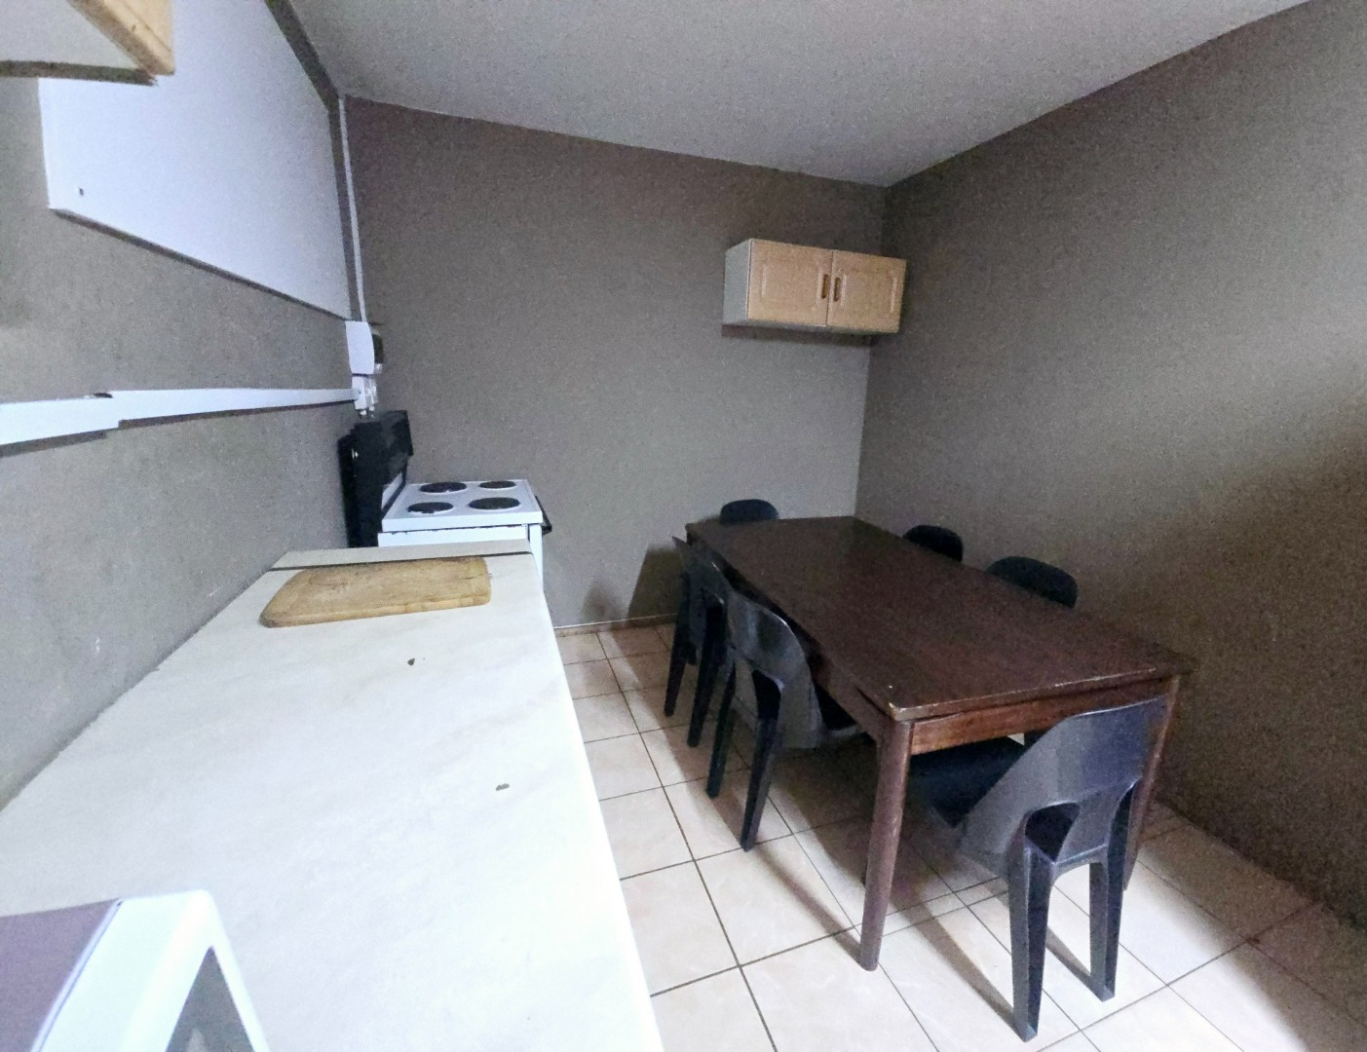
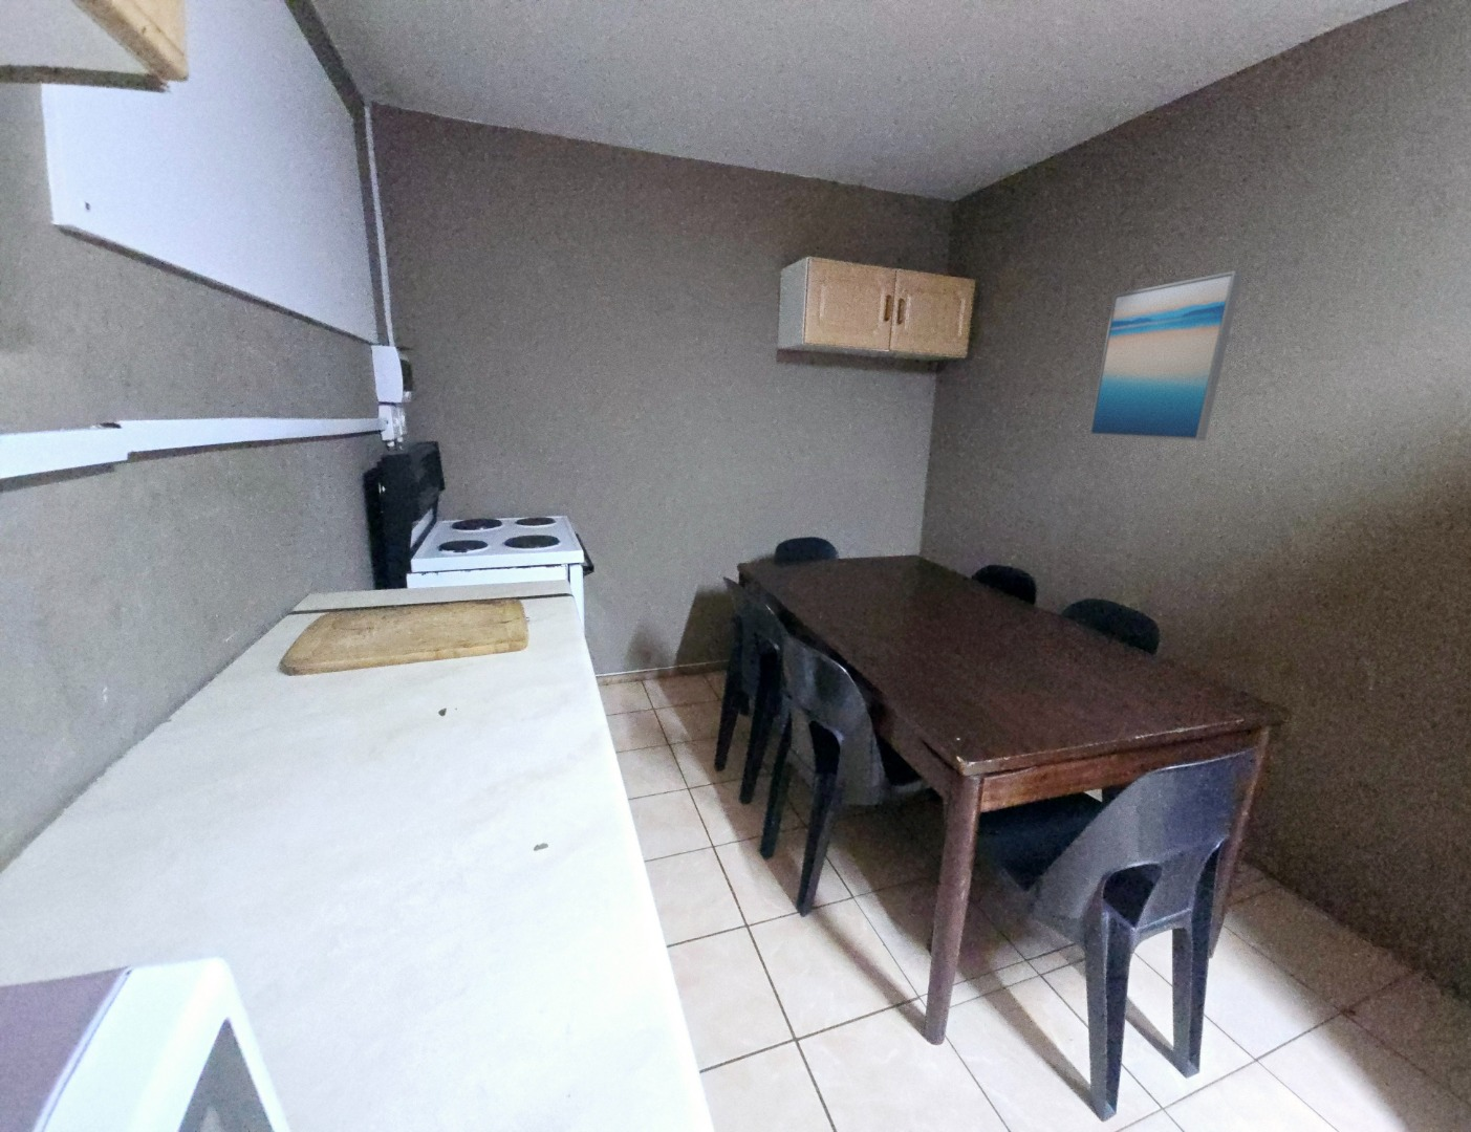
+ wall art [1088,270,1245,442]
